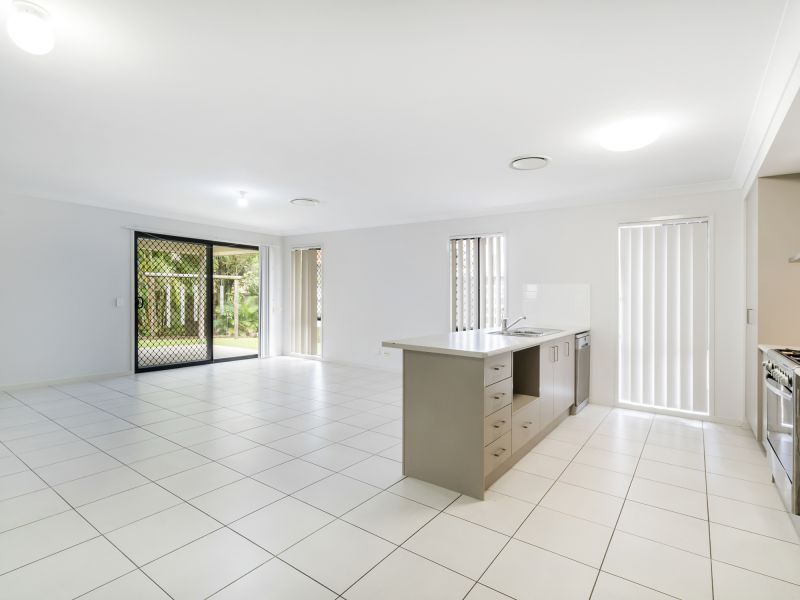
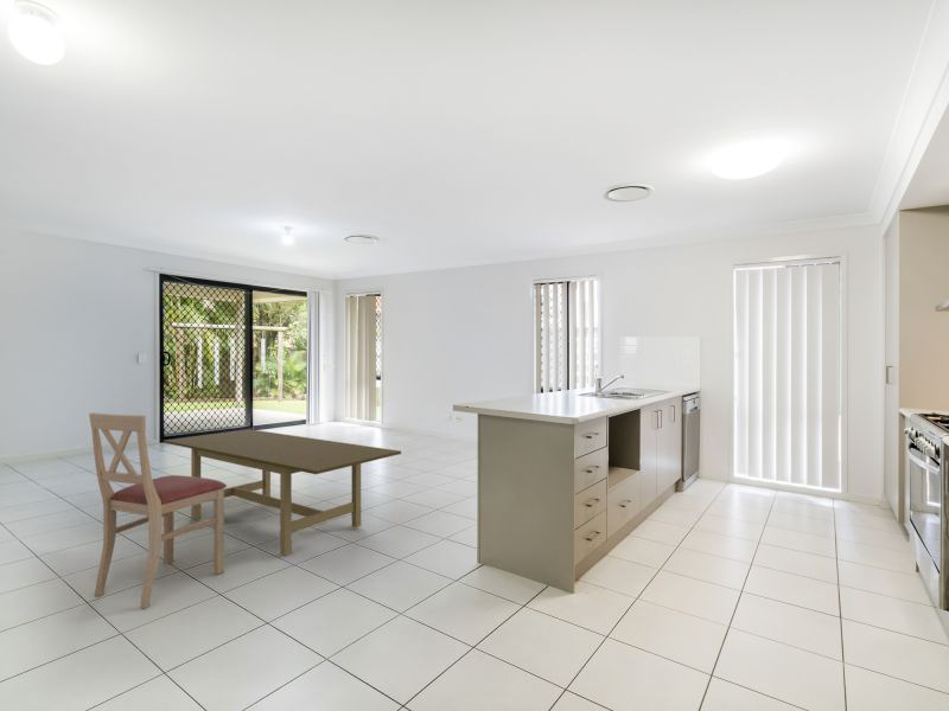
+ chair [88,411,228,609]
+ dining table [163,428,402,556]
